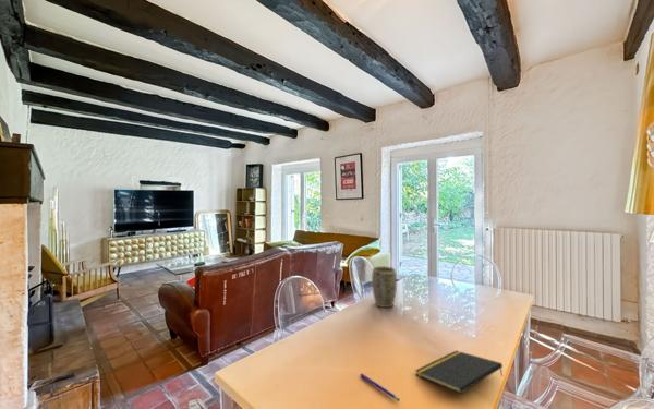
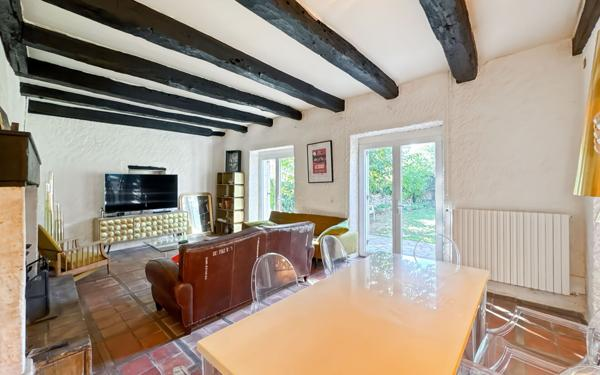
- pen [360,372,401,402]
- notepad [414,350,504,394]
- plant pot [371,265,398,309]
